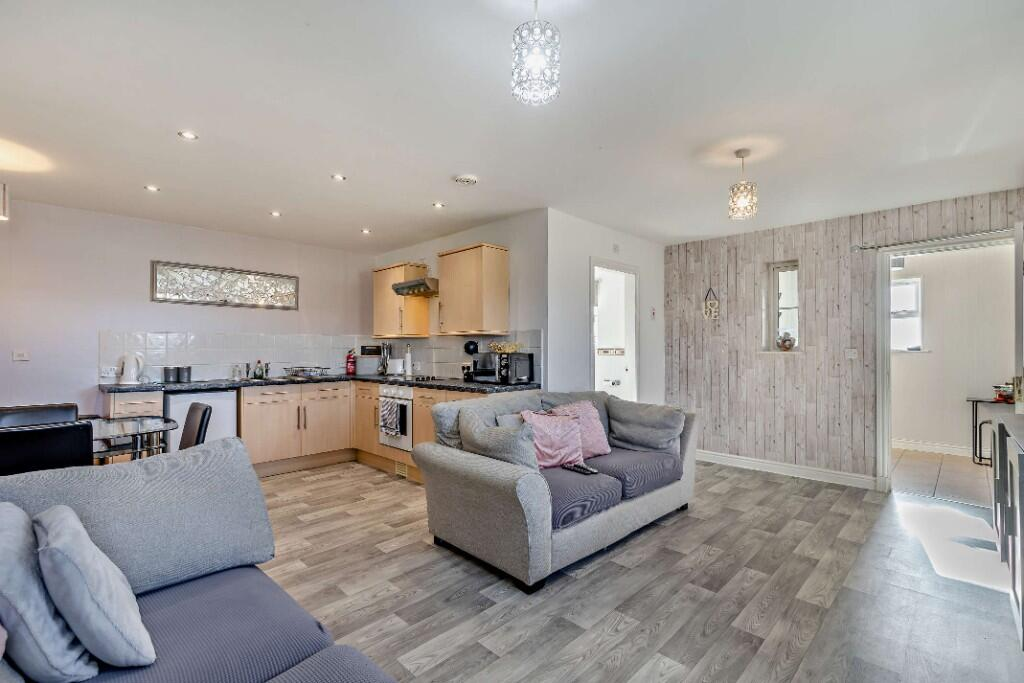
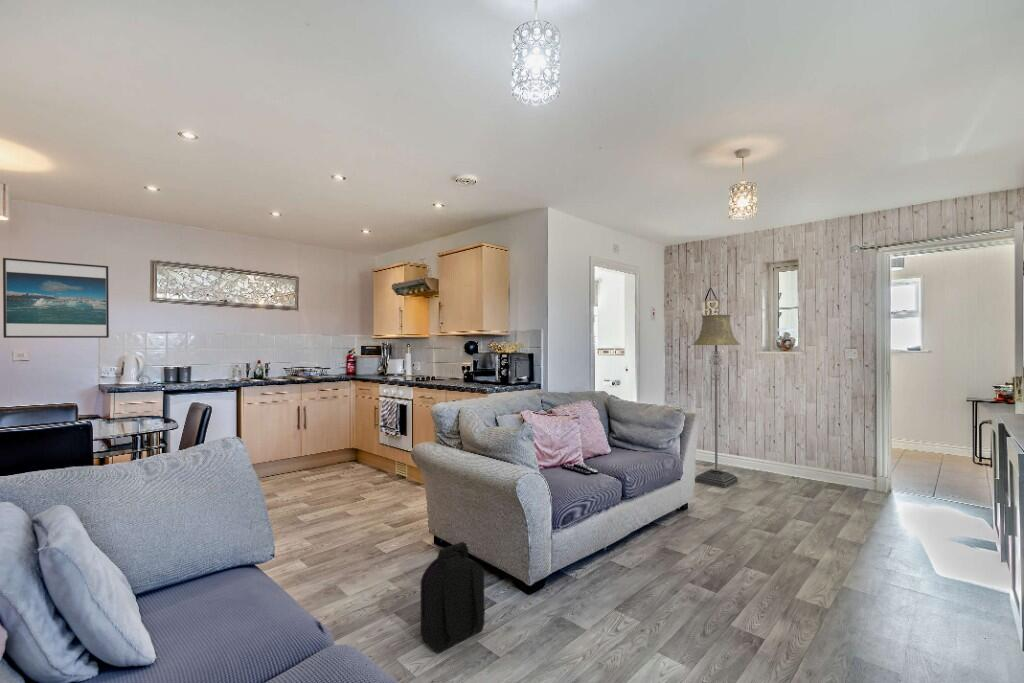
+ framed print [2,257,110,339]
+ backpack [420,541,486,655]
+ floor lamp [692,314,741,489]
